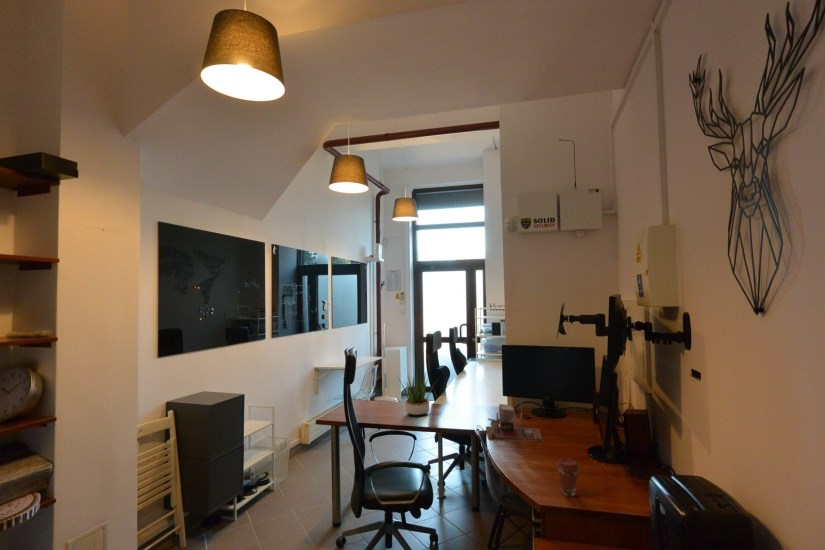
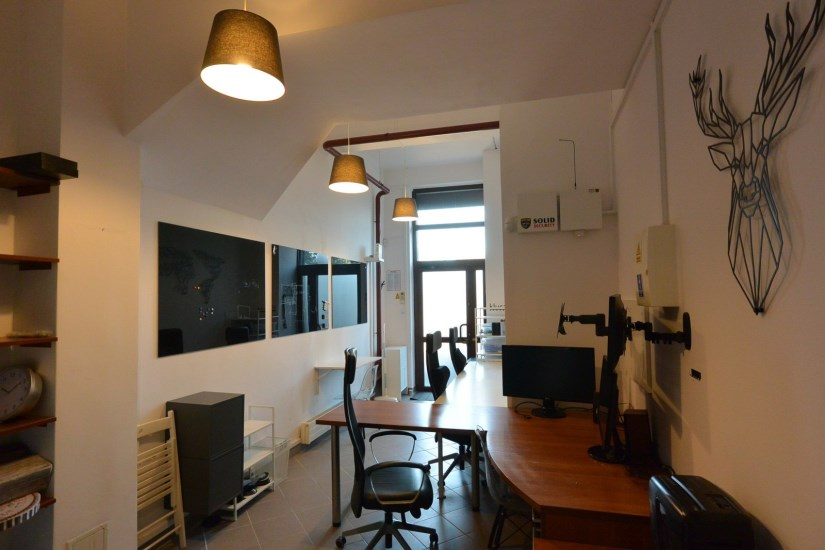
- coffee cup [555,457,580,497]
- desk organizer [485,401,545,442]
- potted plant [397,369,438,417]
